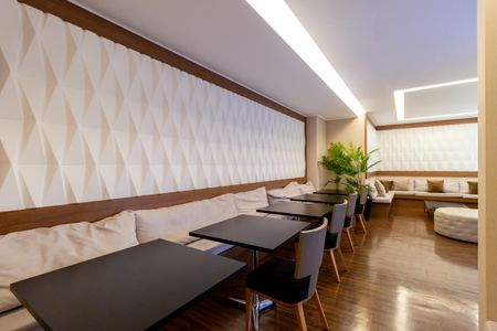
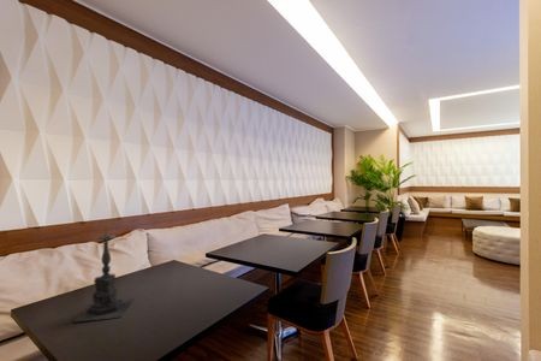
+ candle holder [72,224,135,324]
